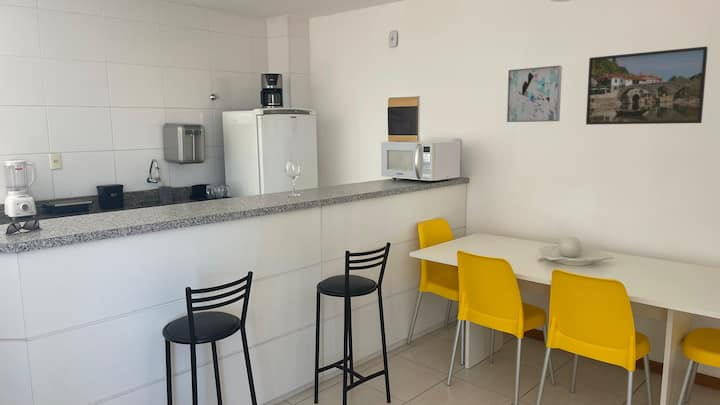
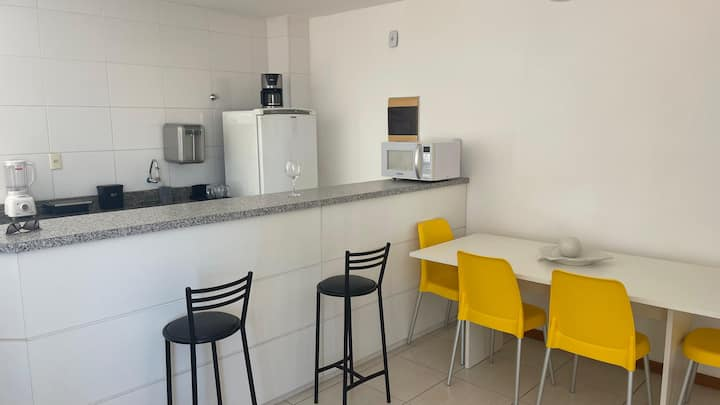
- wall art [506,64,563,123]
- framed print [585,45,709,126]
